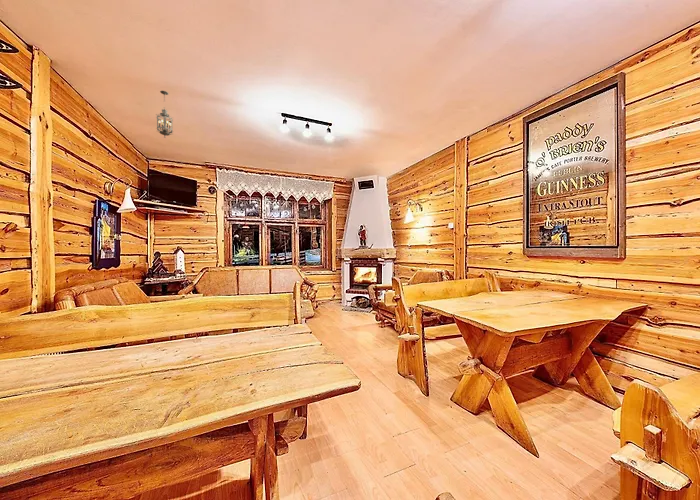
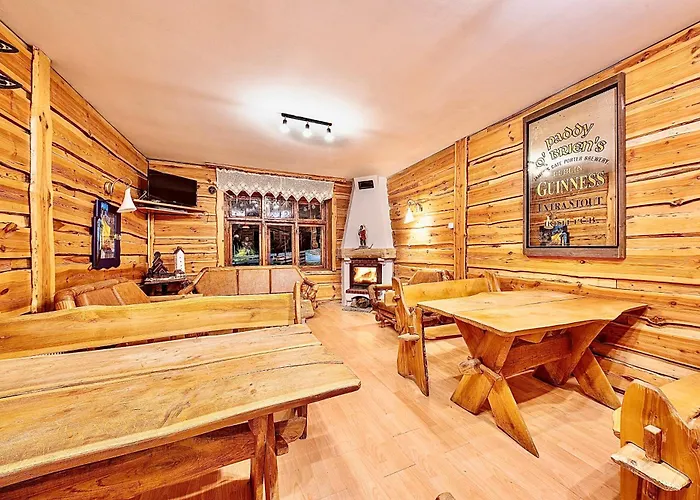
- hanging lantern [155,90,174,139]
